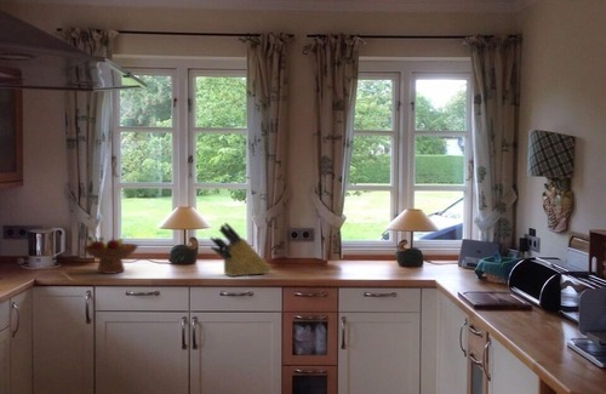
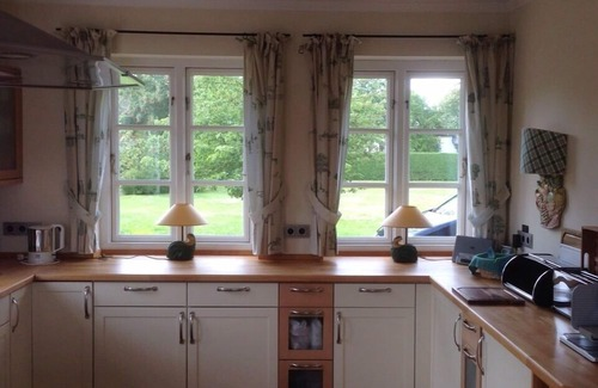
- knife block [210,222,273,278]
- fruit bowl [81,235,141,275]
